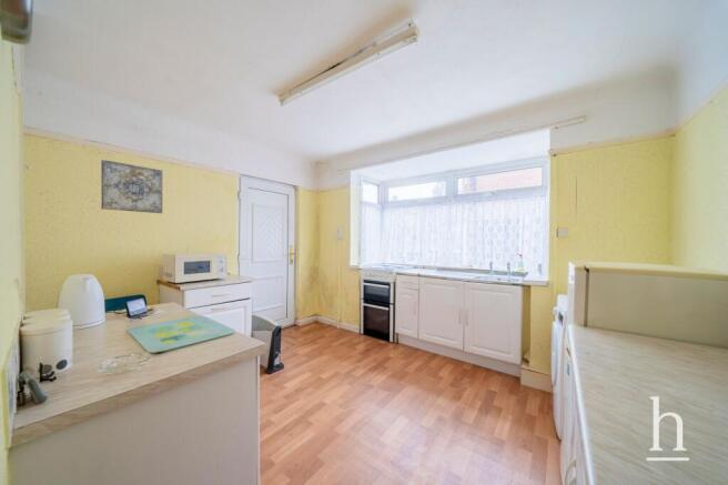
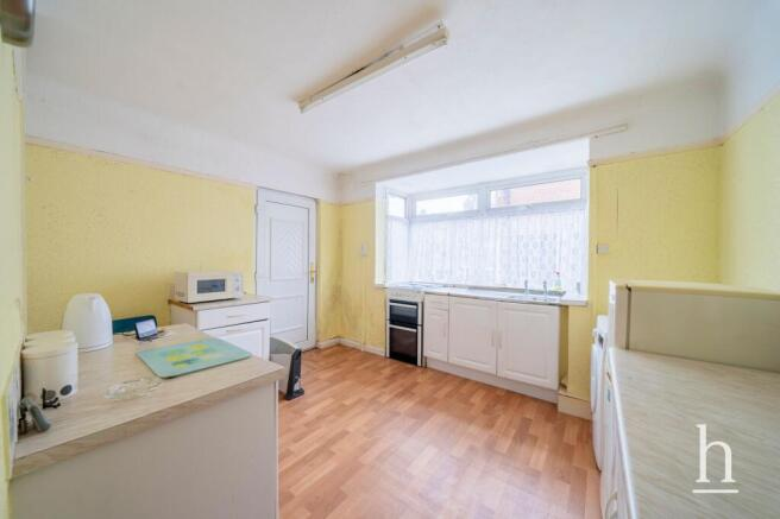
- wall art [100,159,163,214]
